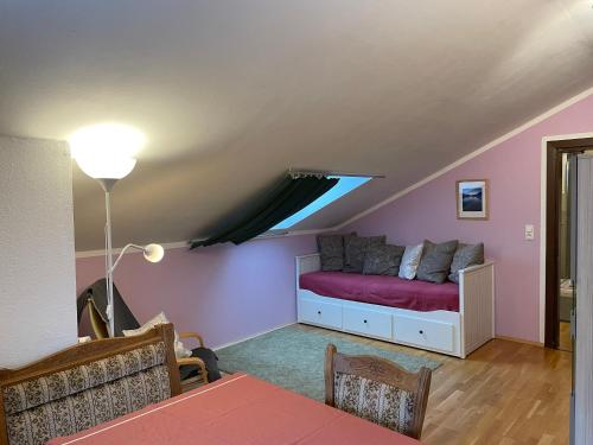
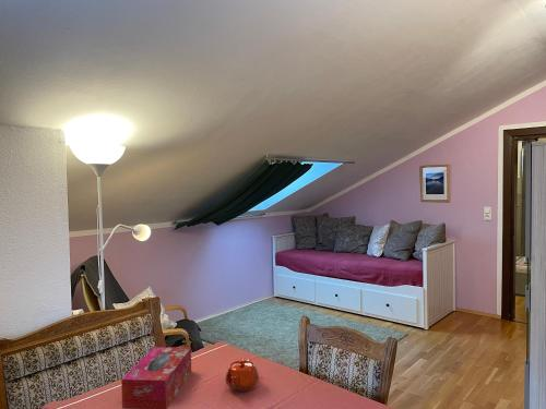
+ tissue box [120,346,192,409]
+ teapot [224,358,260,393]
